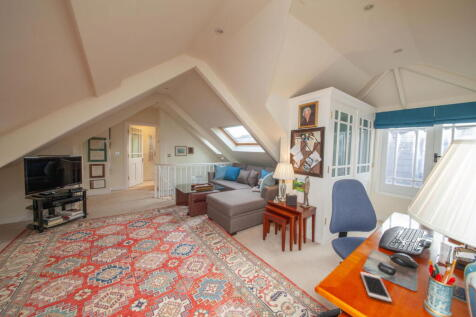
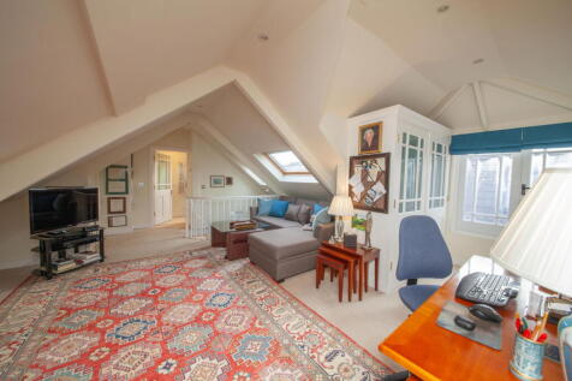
- cell phone [360,271,393,303]
